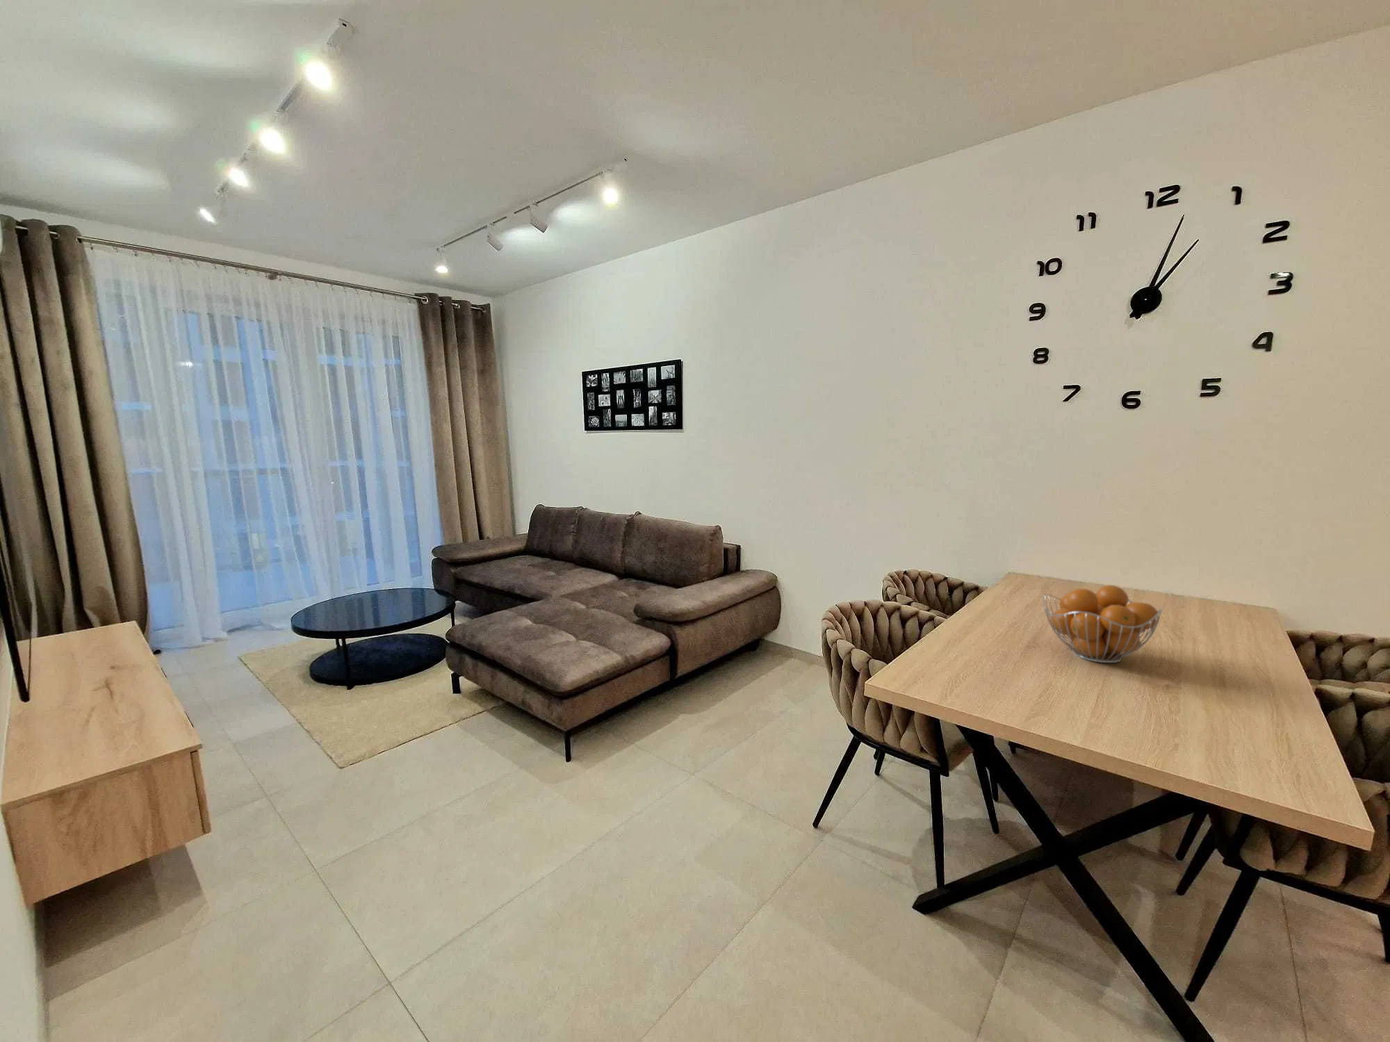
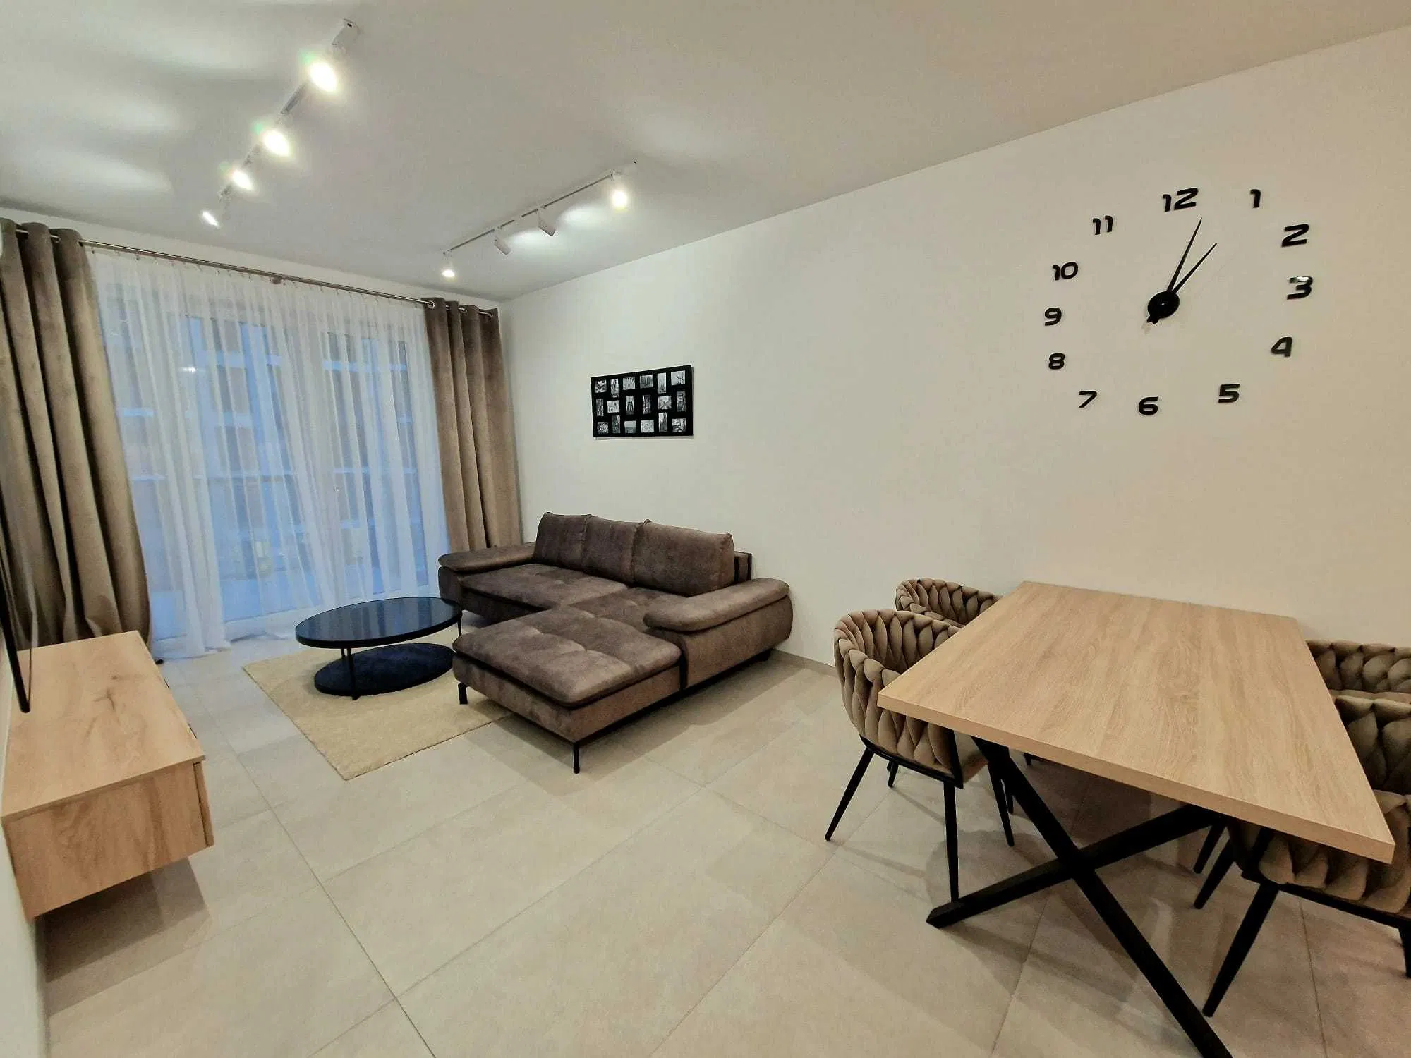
- fruit basket [1042,584,1163,664]
